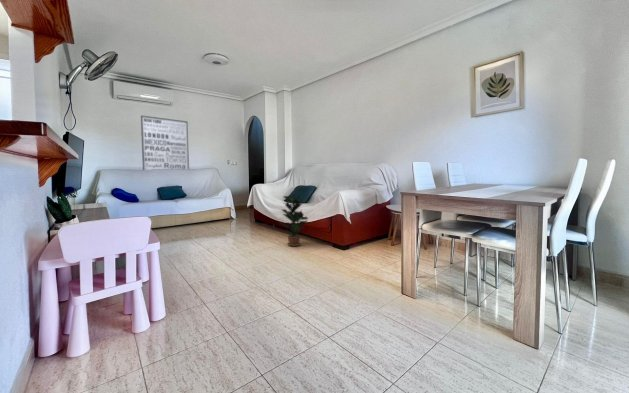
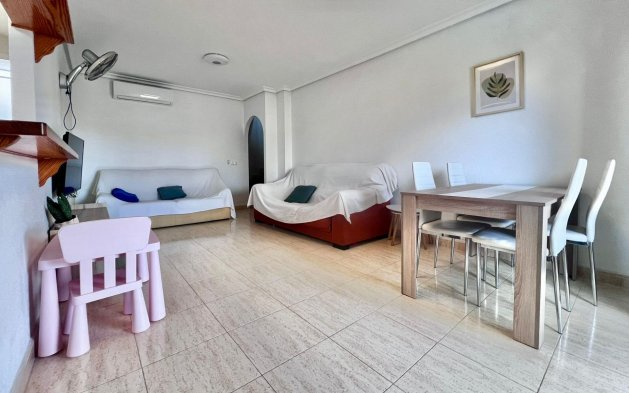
- potted plant [278,195,309,247]
- wall art [140,115,190,171]
